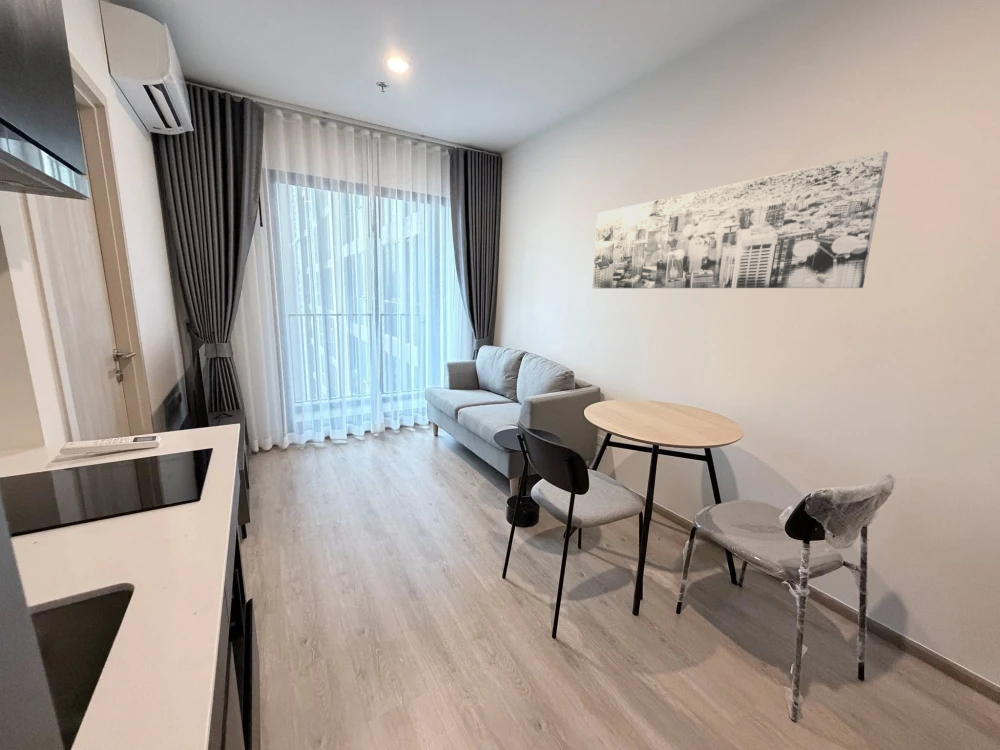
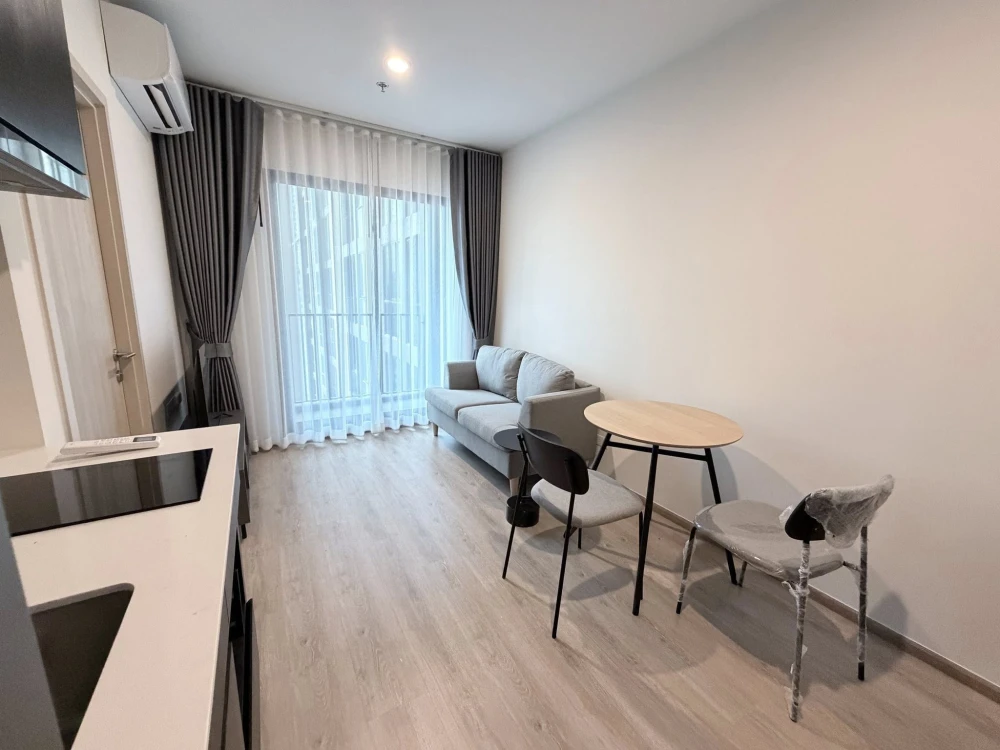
- wall art [592,150,889,289]
